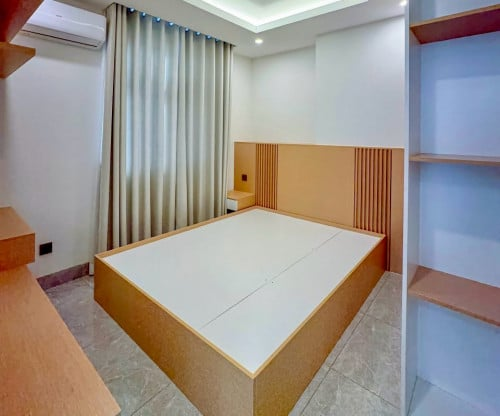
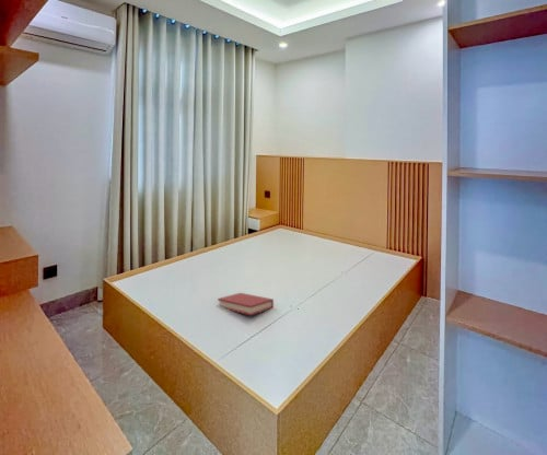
+ hardback book [217,292,275,316]
